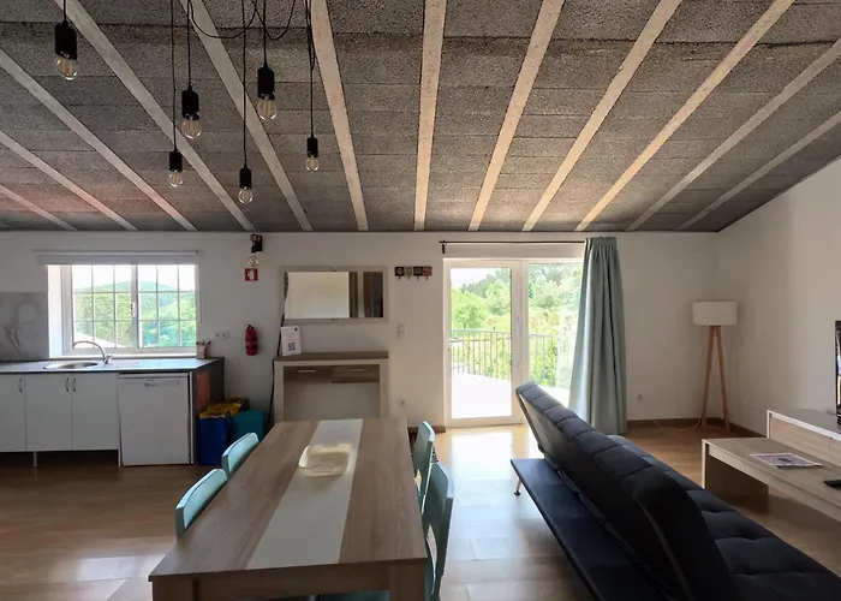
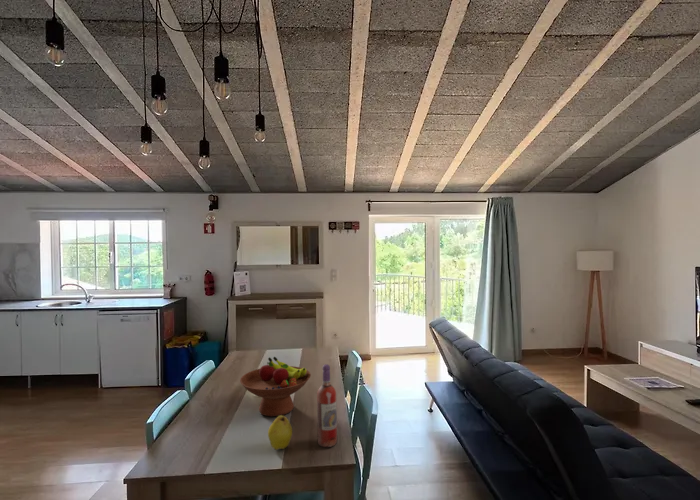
+ fruit [267,415,293,451]
+ wine bottle [316,363,338,448]
+ fruit bowl [239,356,312,417]
